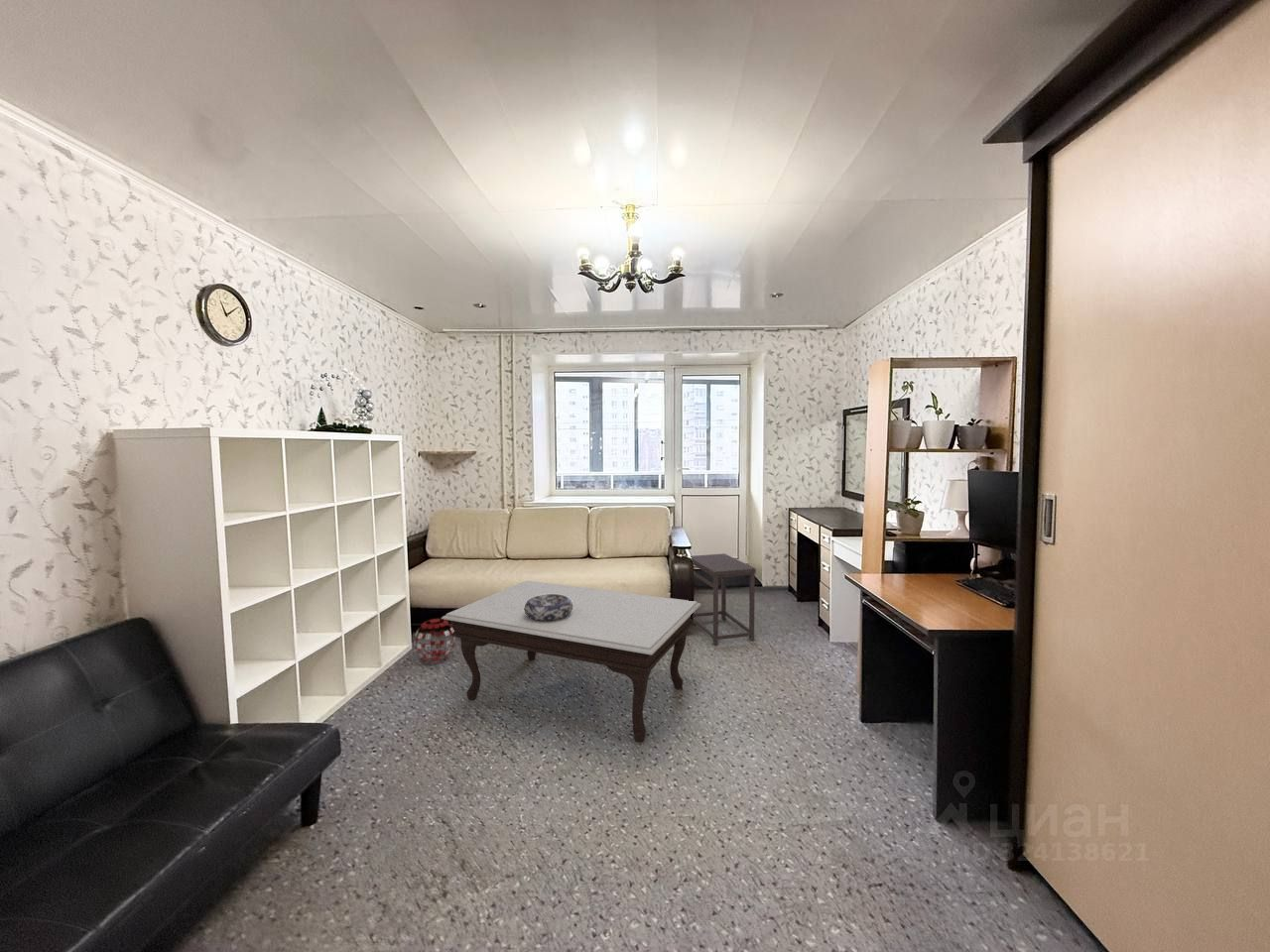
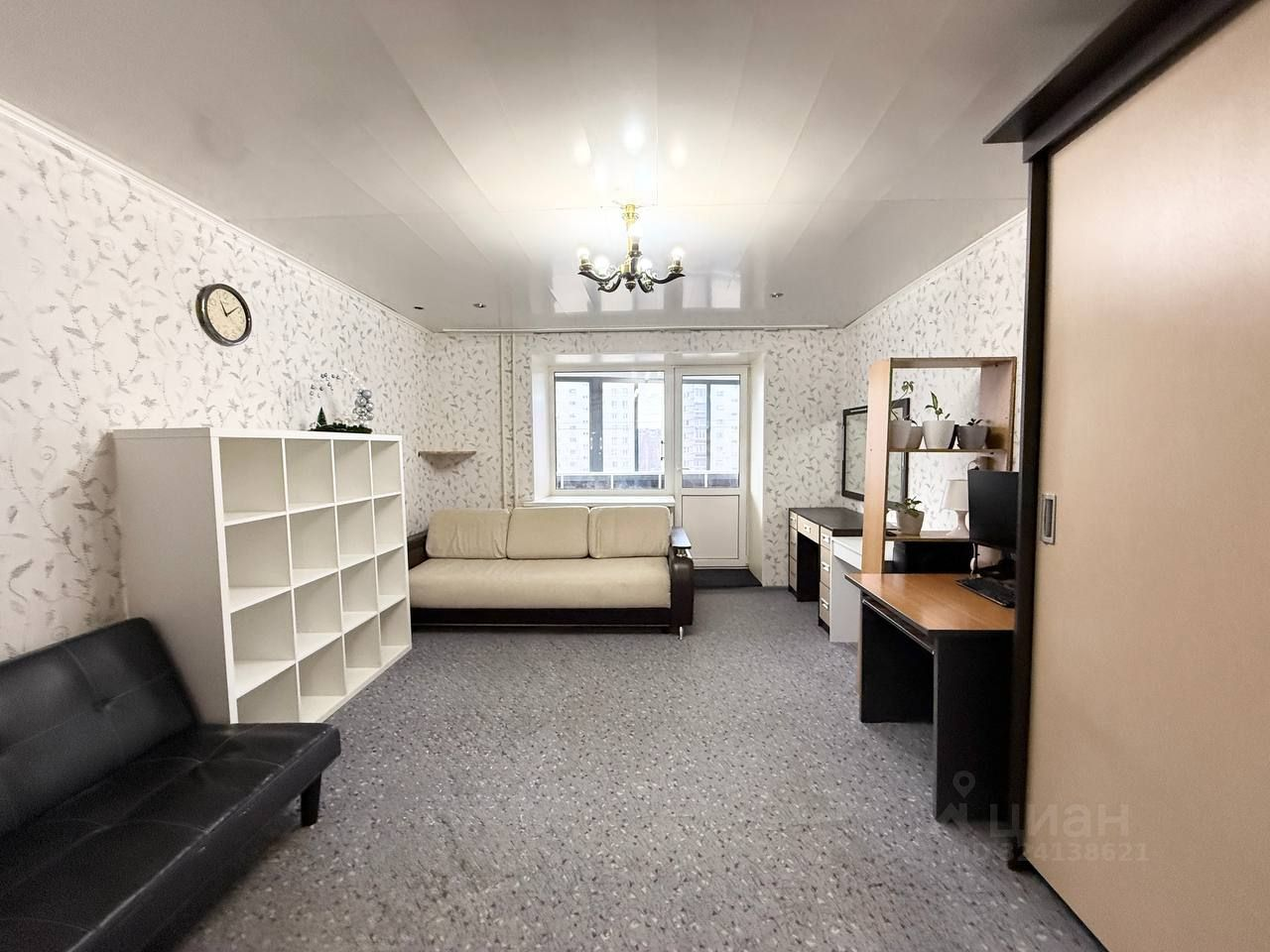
- decorative bowl [524,594,572,621]
- decorative ball [414,618,456,662]
- coffee table [441,580,702,743]
- side table [690,552,757,647]
